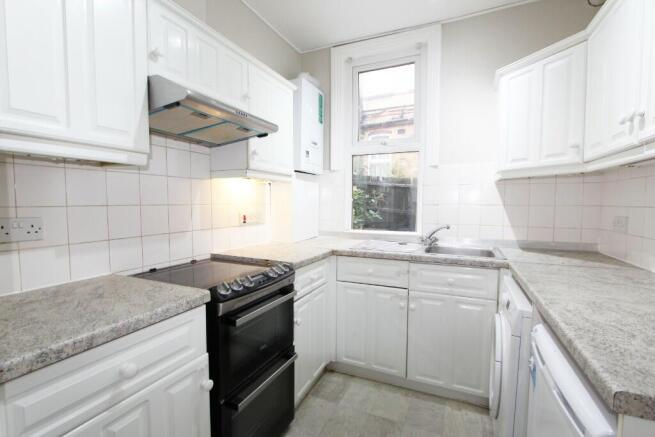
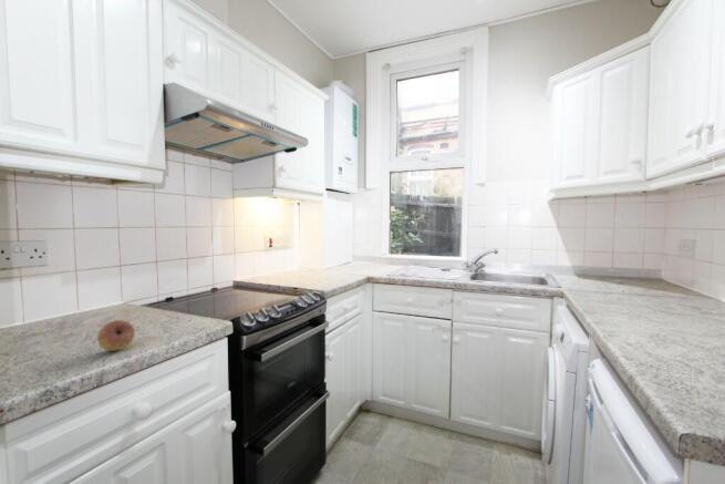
+ fruit [96,319,136,352]
